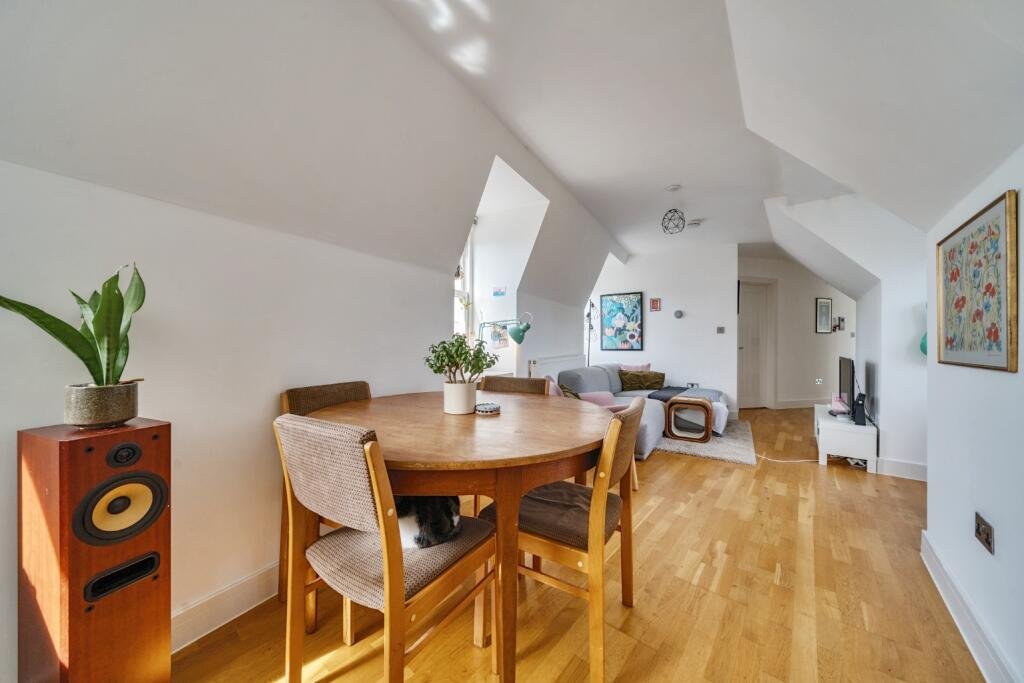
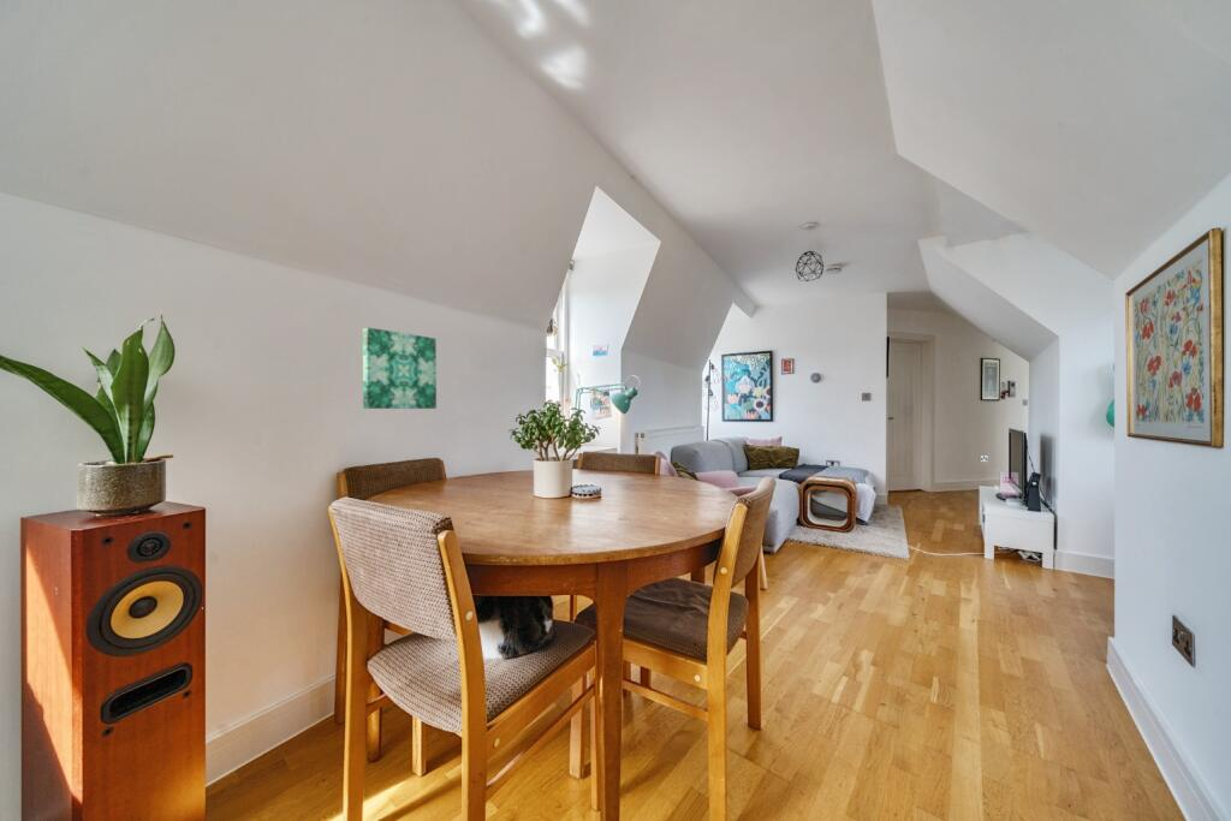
+ wall art [362,327,438,410]
